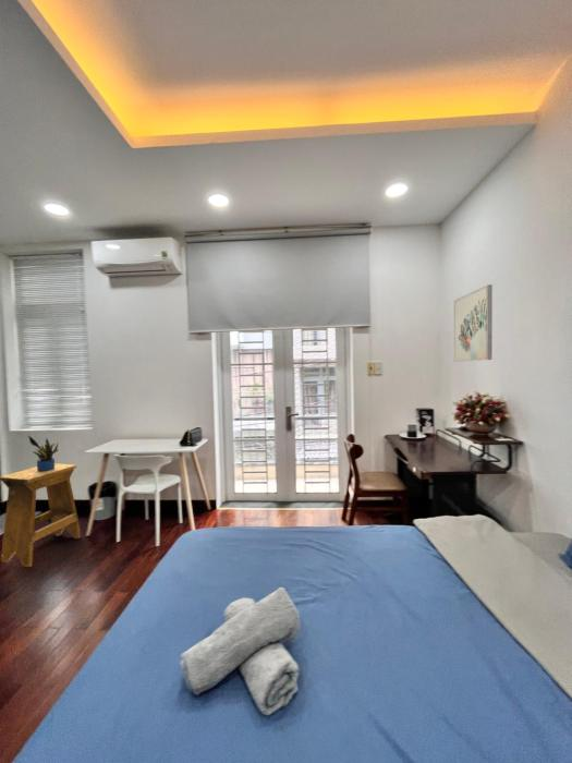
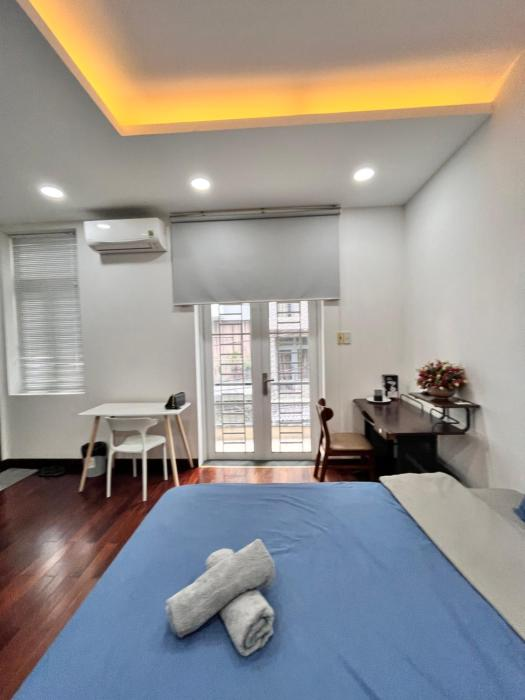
- wall art [453,283,494,363]
- potted plant [27,435,60,472]
- stool [0,462,82,568]
